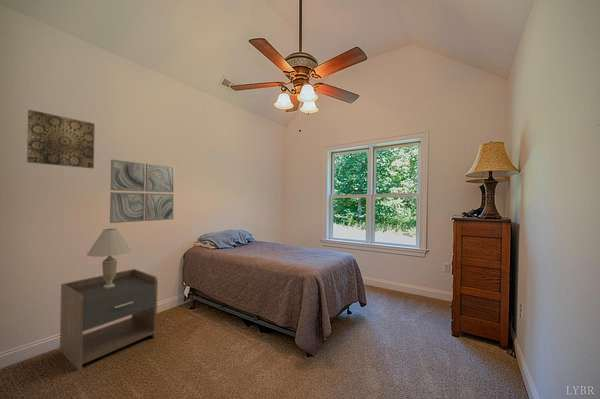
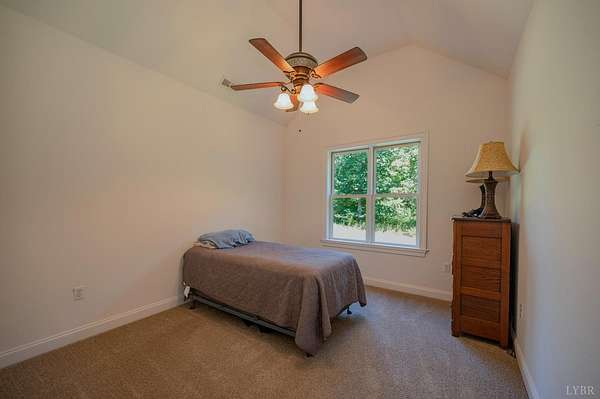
- nightstand [59,268,159,372]
- wall art [109,158,175,224]
- wall art [26,109,96,169]
- table lamp [86,228,132,288]
